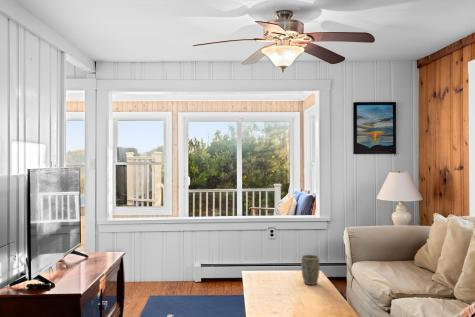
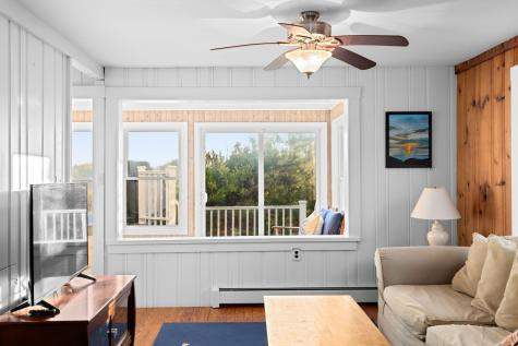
- plant pot [300,254,320,286]
